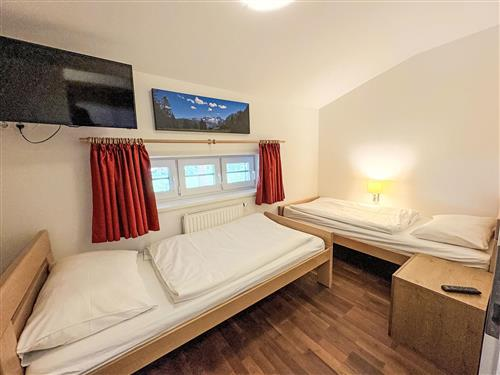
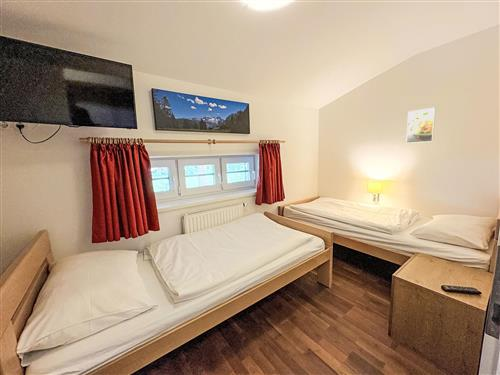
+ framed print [405,106,436,144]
